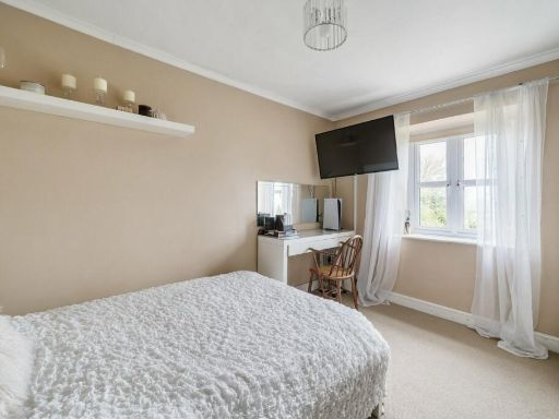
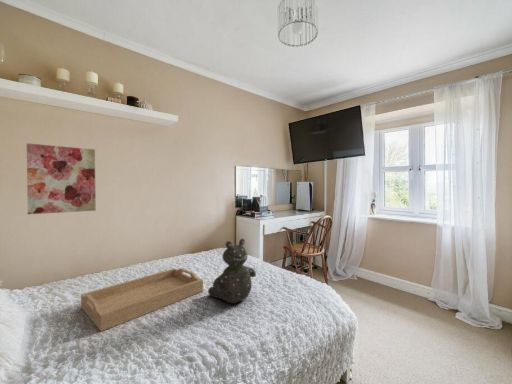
+ wall art [26,142,97,215]
+ serving tray [80,267,204,332]
+ teddy bear [207,238,257,304]
